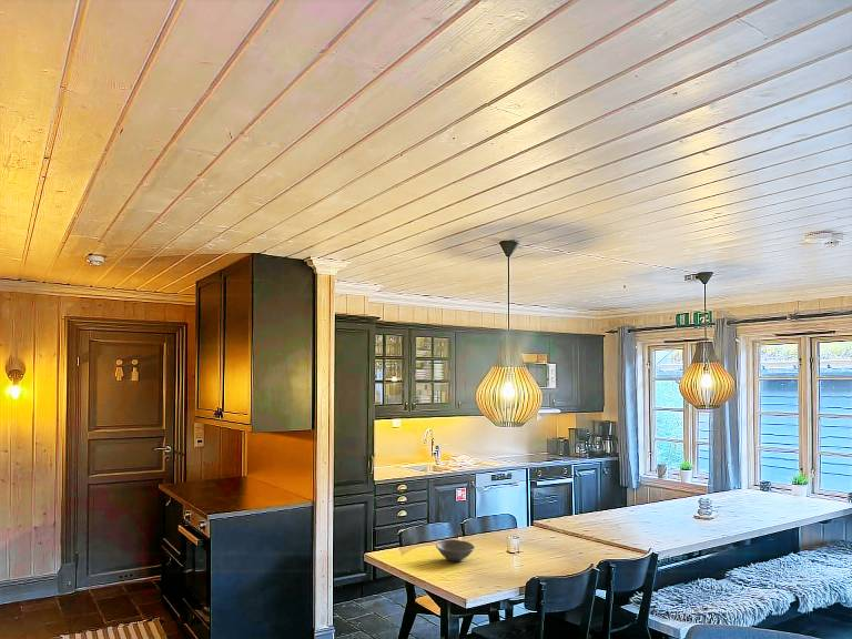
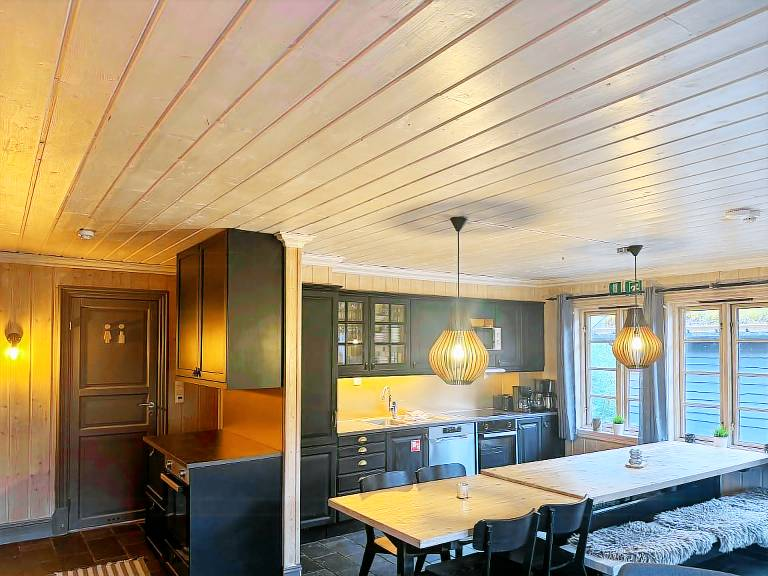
- bowl [435,539,476,562]
